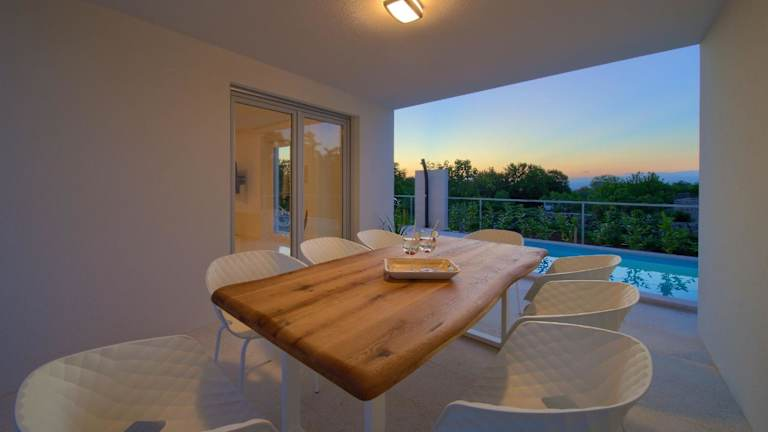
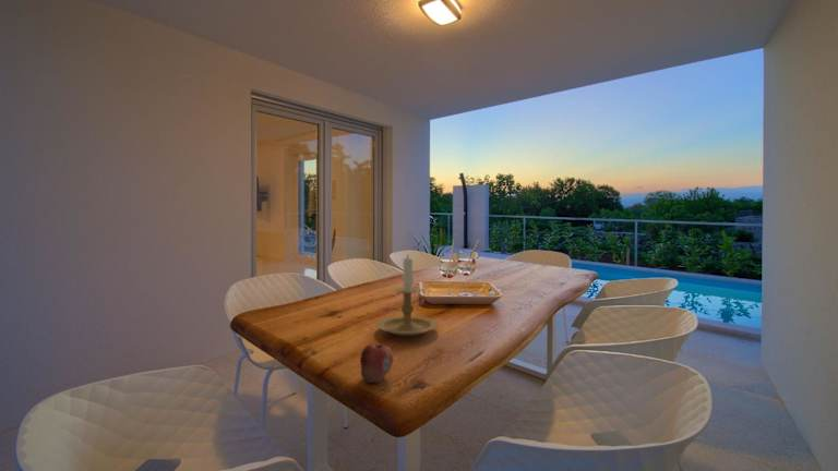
+ candle holder [375,254,440,337]
+ fruit [359,341,395,384]
